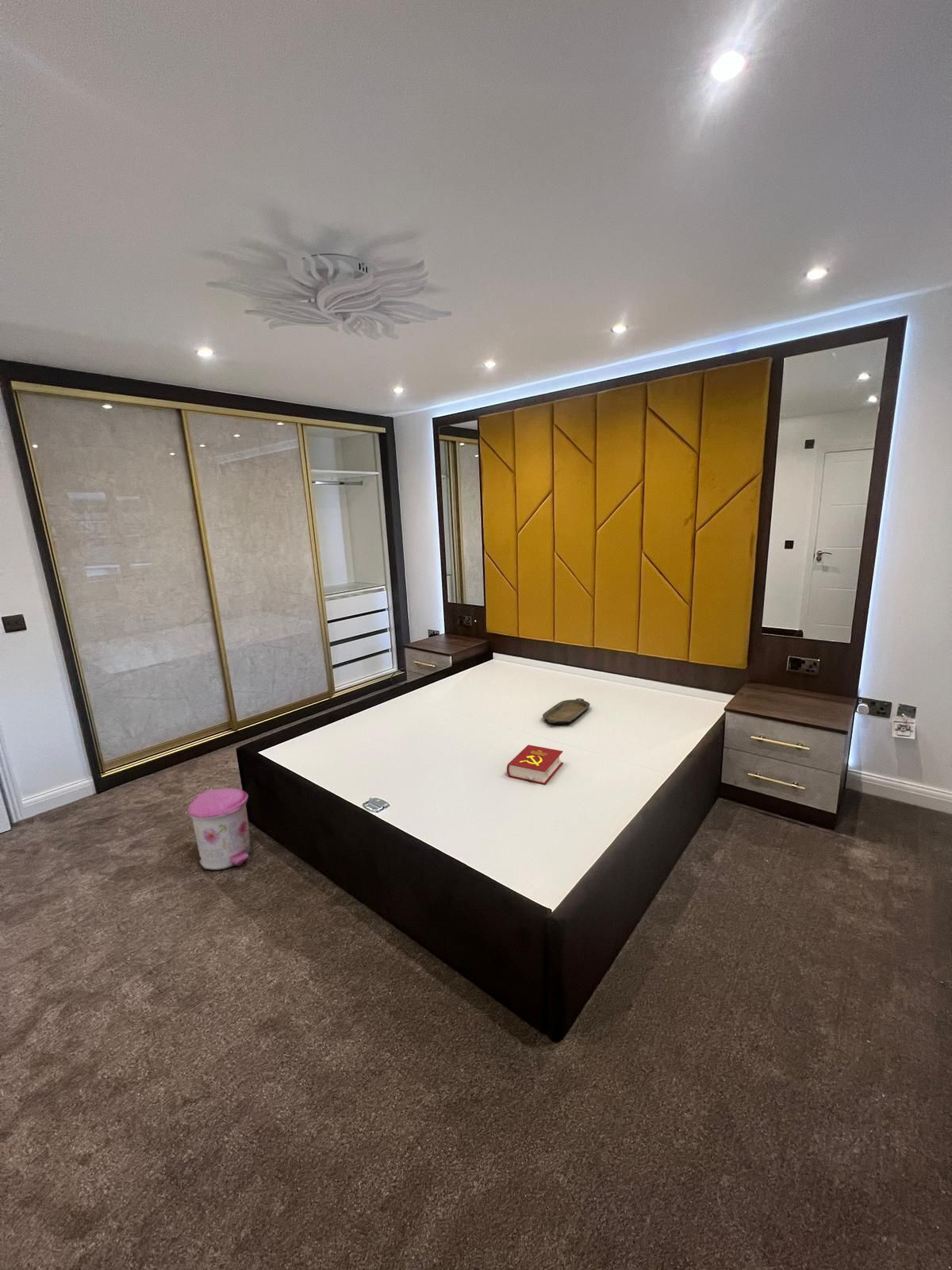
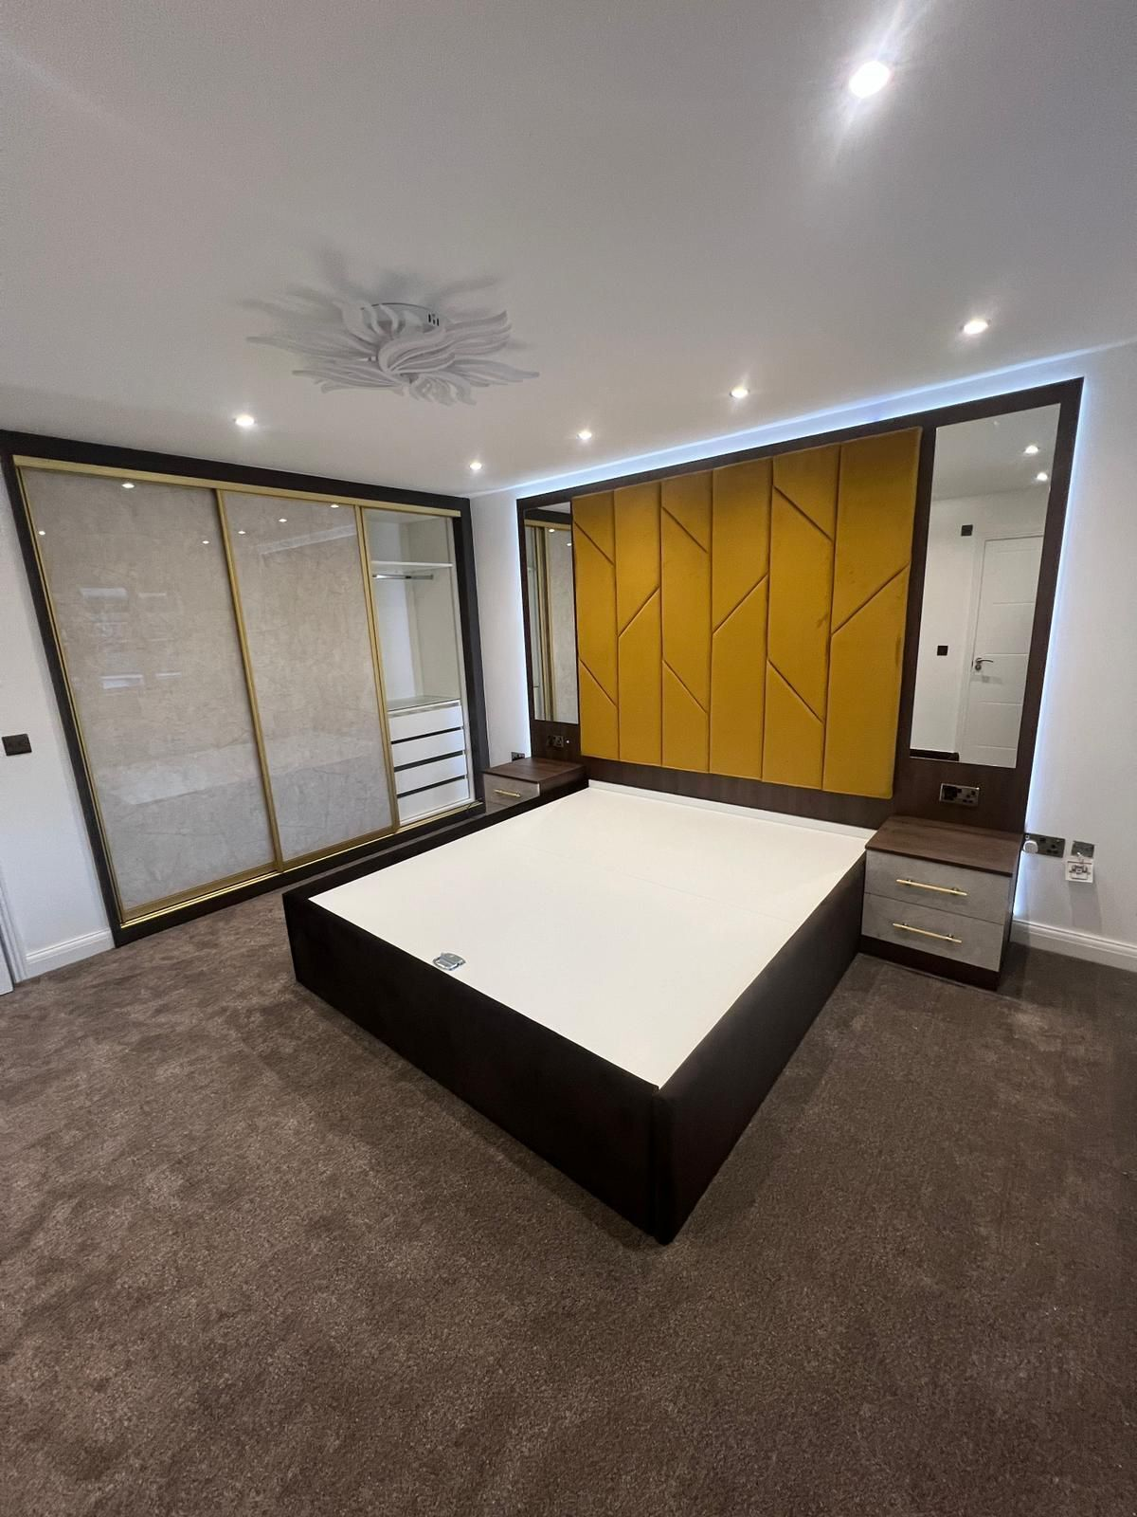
- serving tray [542,698,590,725]
- trash can [186,787,253,871]
- book [506,745,564,785]
